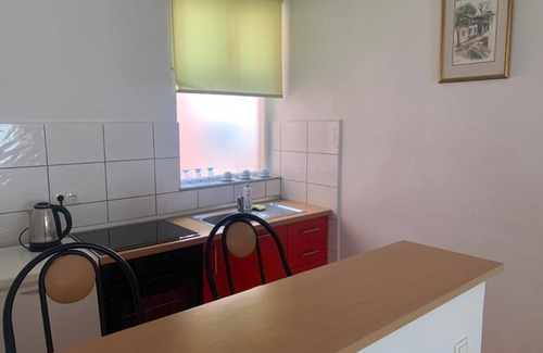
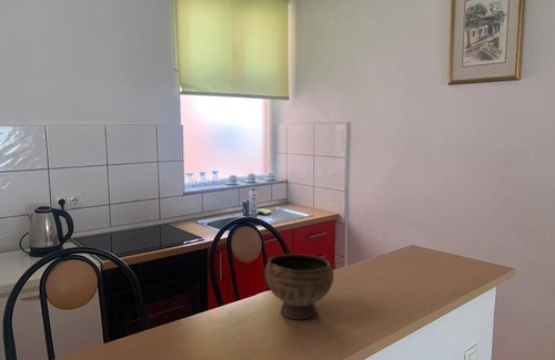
+ bowl [264,253,335,320]
